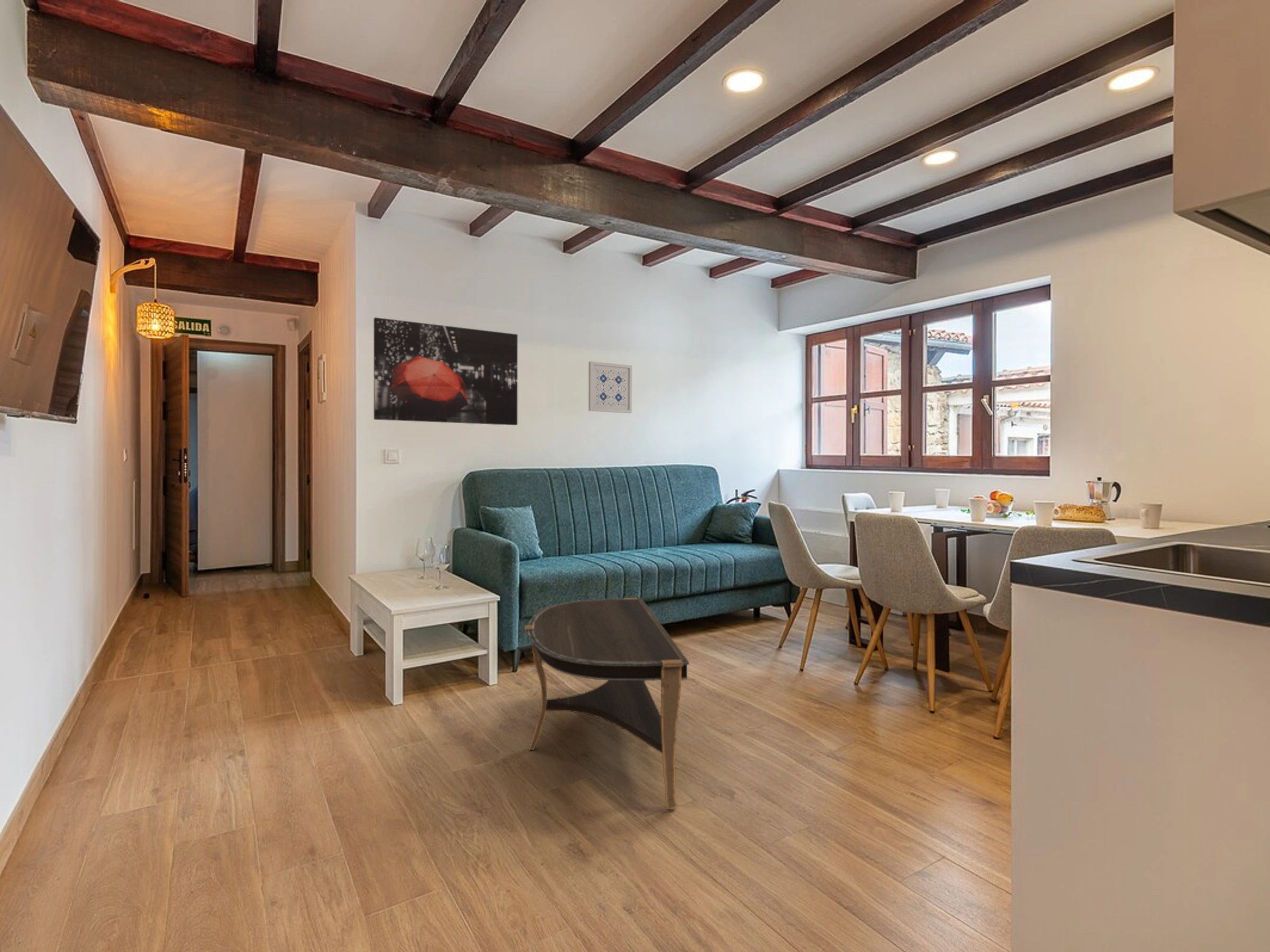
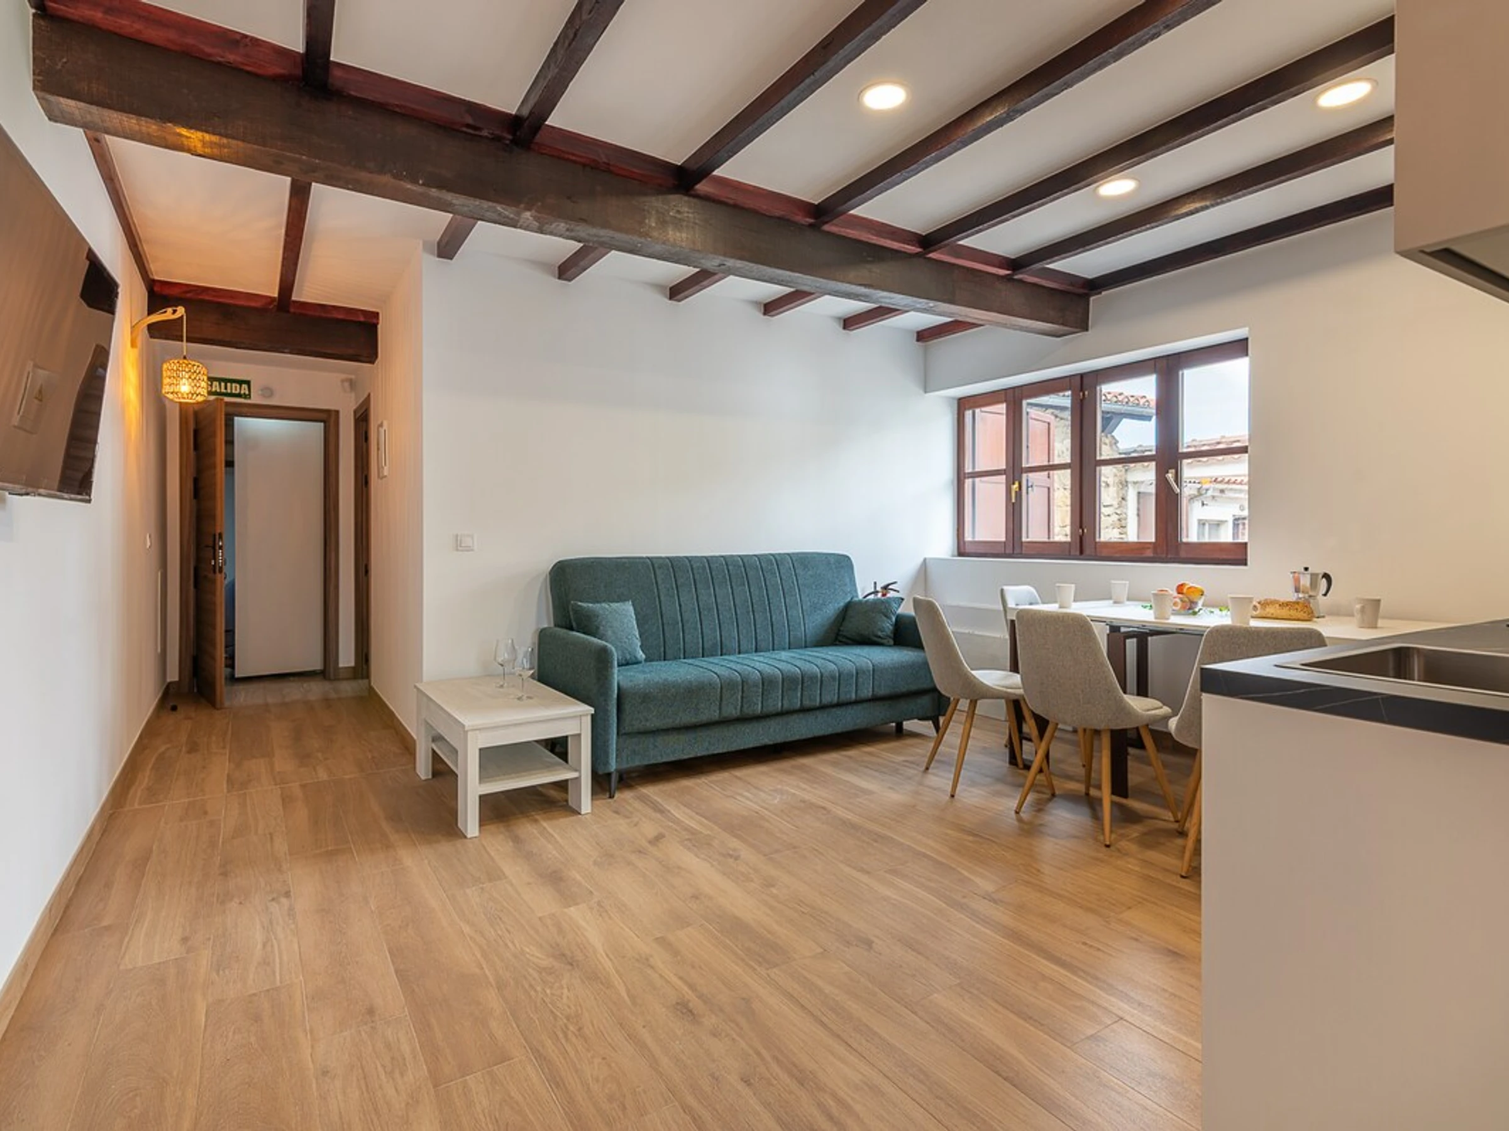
- wall art [588,361,633,414]
- wall art [373,317,518,426]
- coffee table [524,597,690,810]
